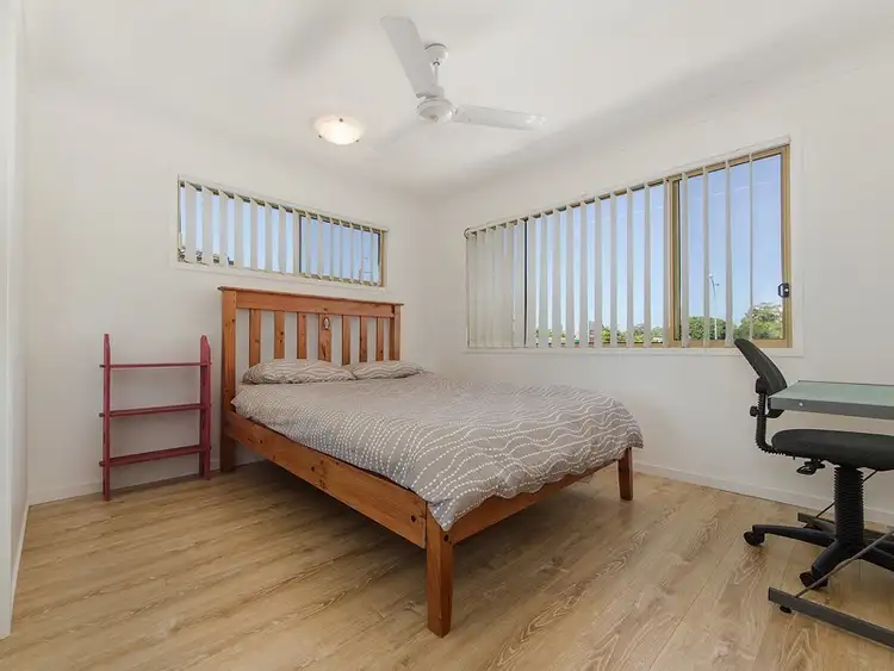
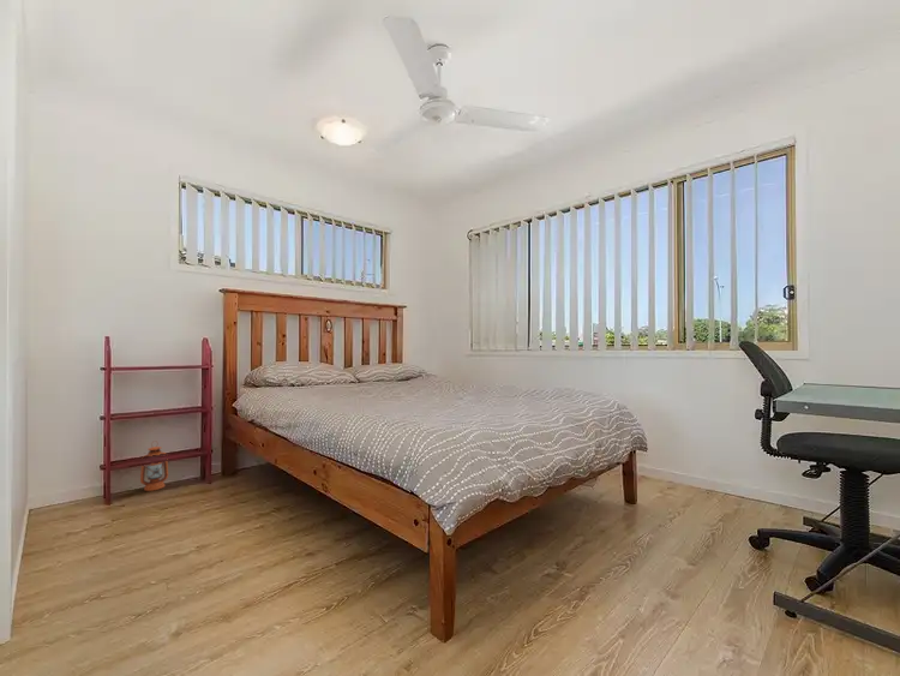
+ lantern [139,439,169,492]
